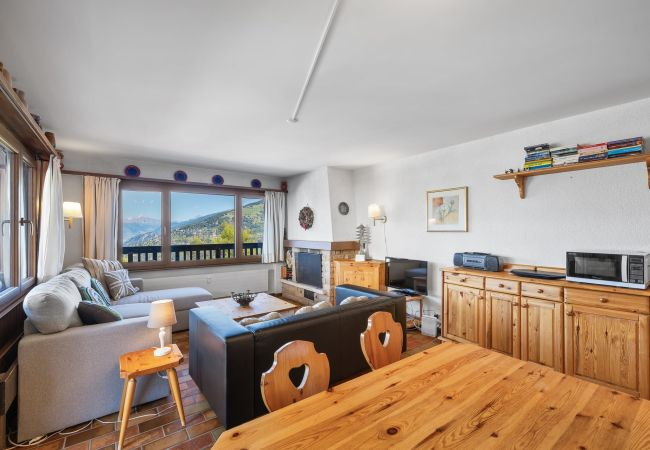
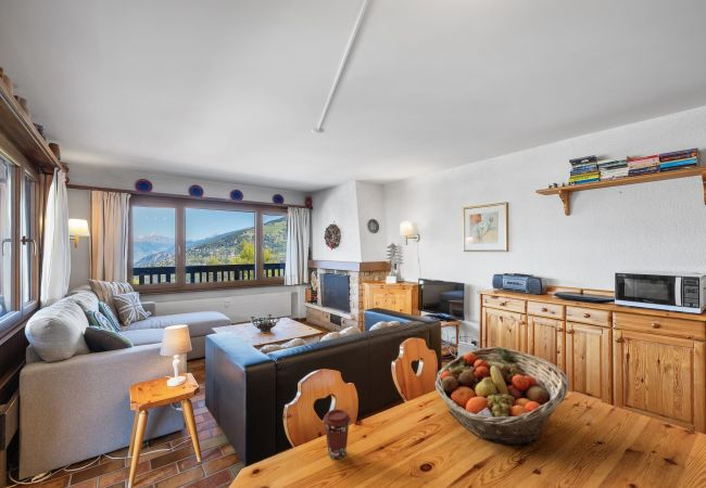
+ coffee cup [323,408,352,460]
+ fruit basket [434,346,570,447]
